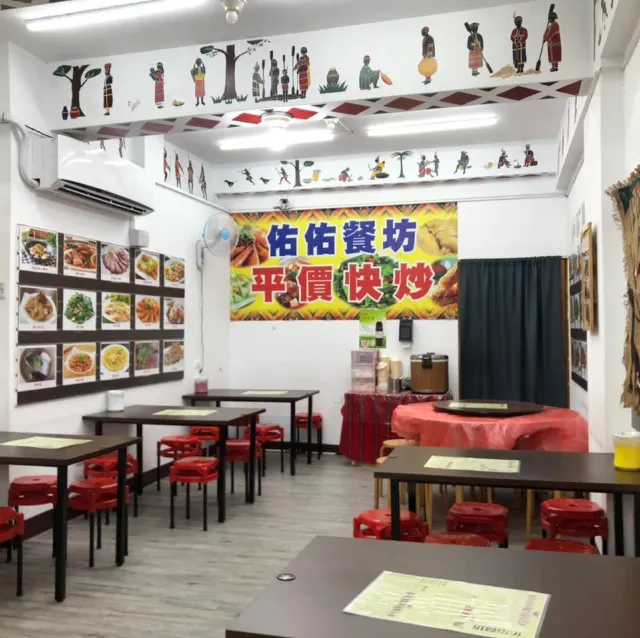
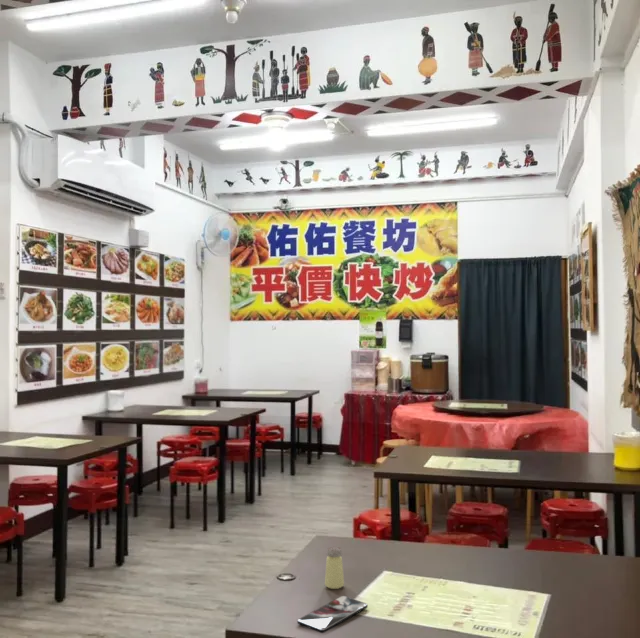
+ smartphone [296,595,369,634]
+ saltshaker [324,546,345,590]
